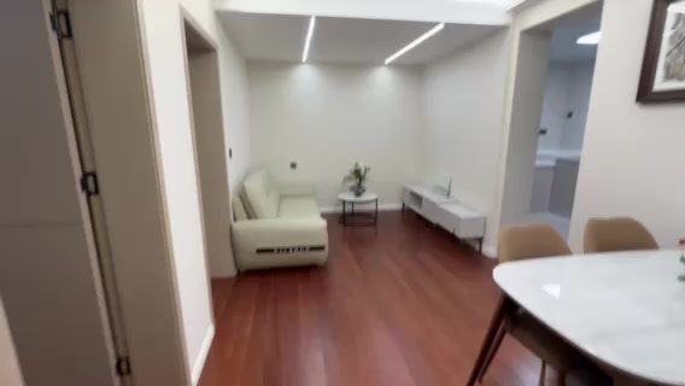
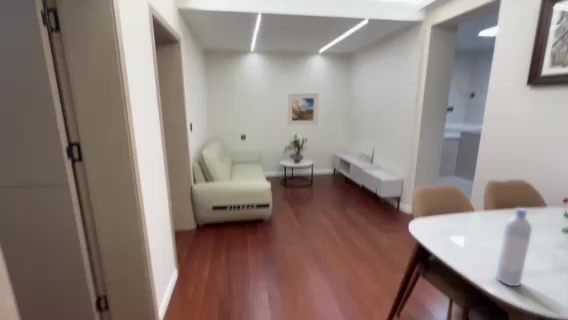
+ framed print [286,92,320,127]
+ bottle [495,207,533,287]
